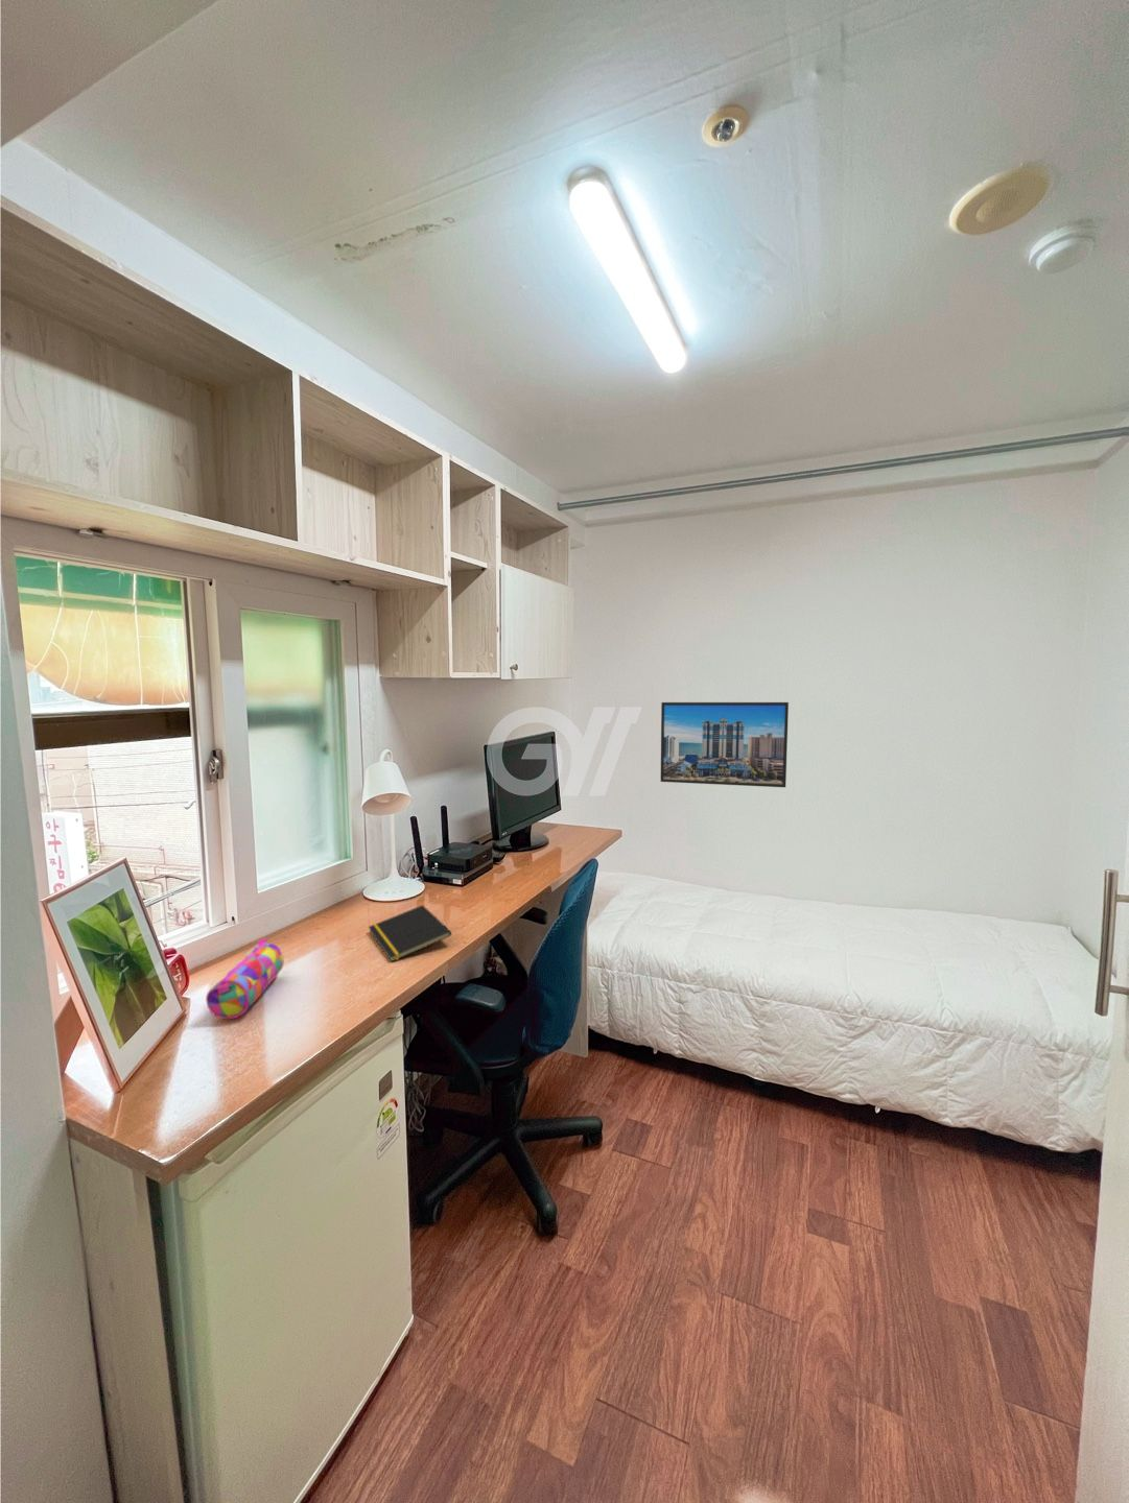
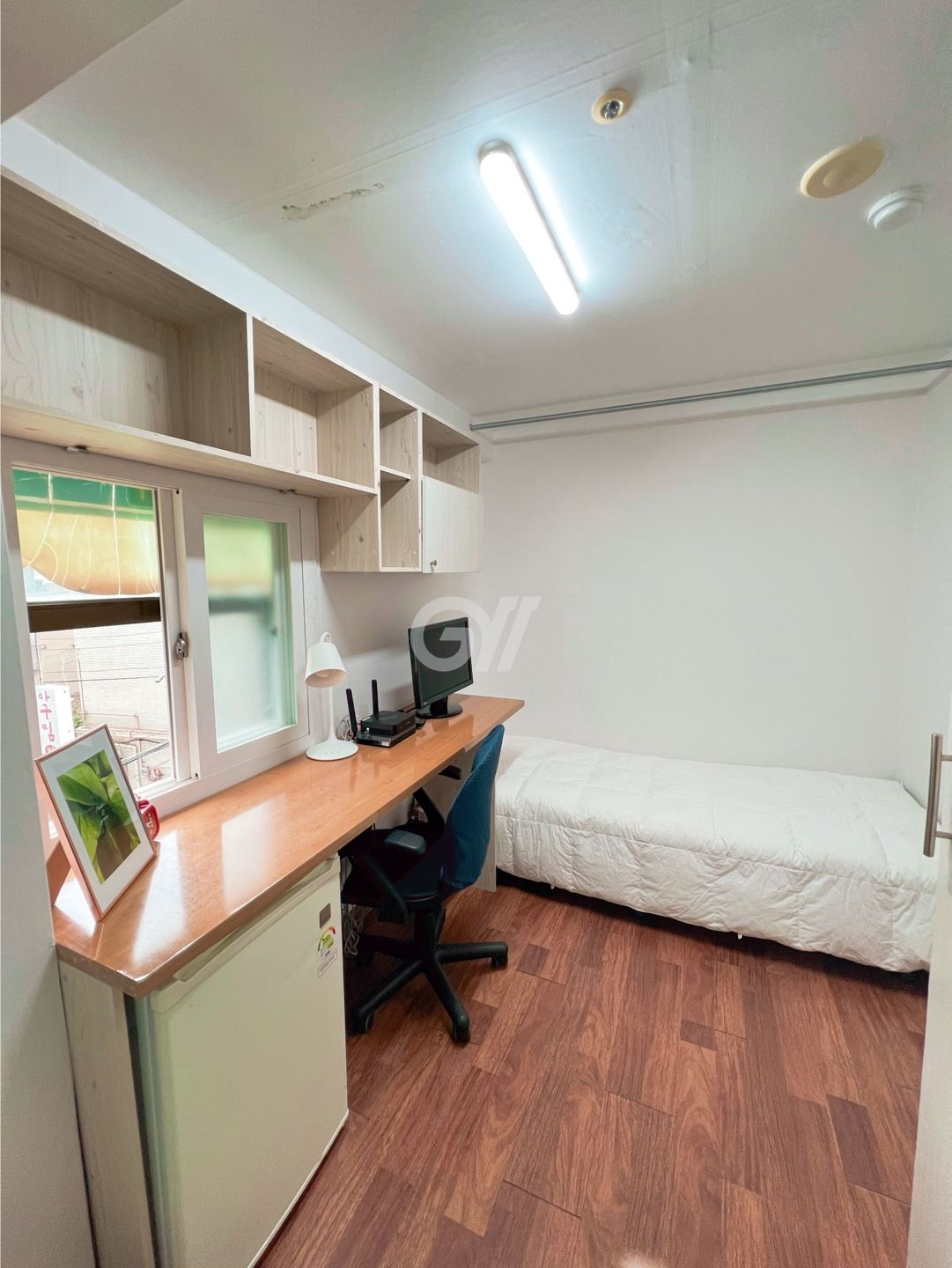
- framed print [661,702,790,788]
- notepad [368,904,452,962]
- pencil case [205,938,285,1019]
